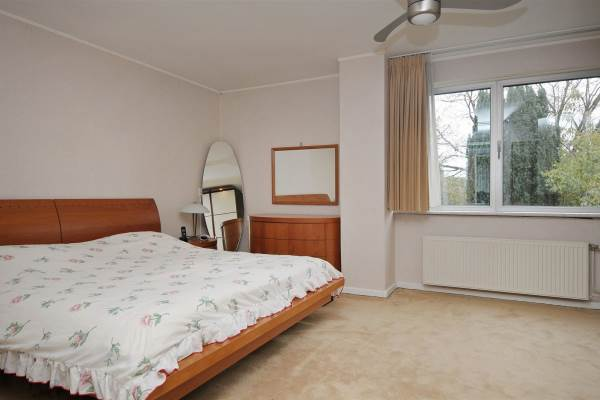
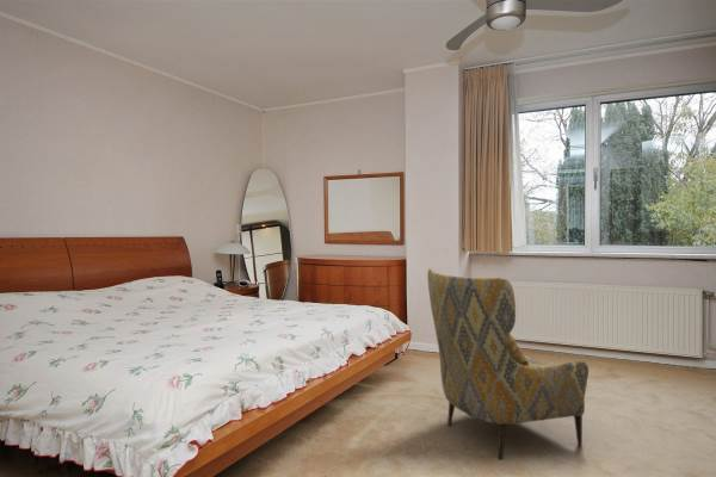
+ armchair [426,267,590,460]
